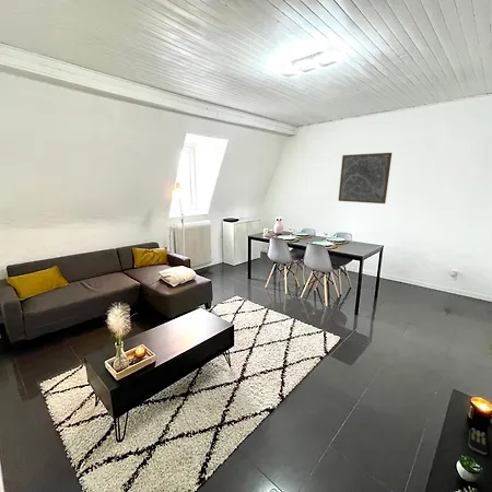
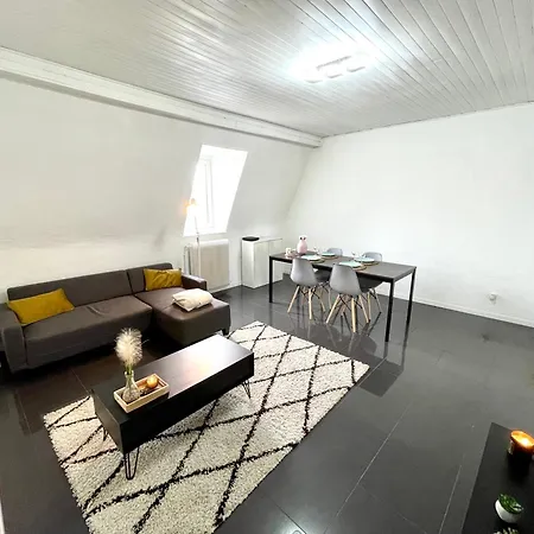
- remote control [468,426,489,456]
- wall art [338,152,393,204]
